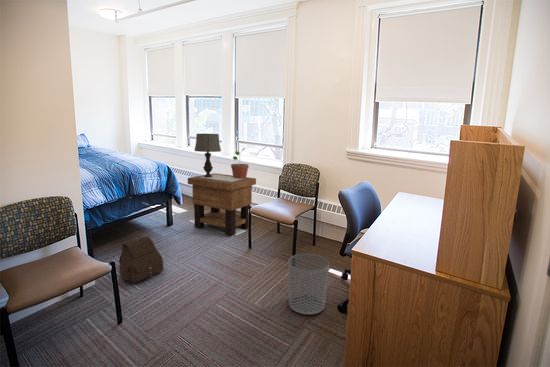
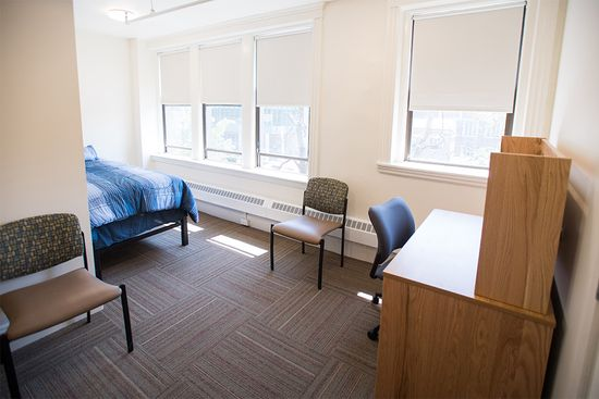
- waste bin [287,253,330,315]
- satchel [118,236,165,284]
- table lamp [193,133,222,177]
- side table [187,172,257,236]
- potted plant [230,147,250,179]
